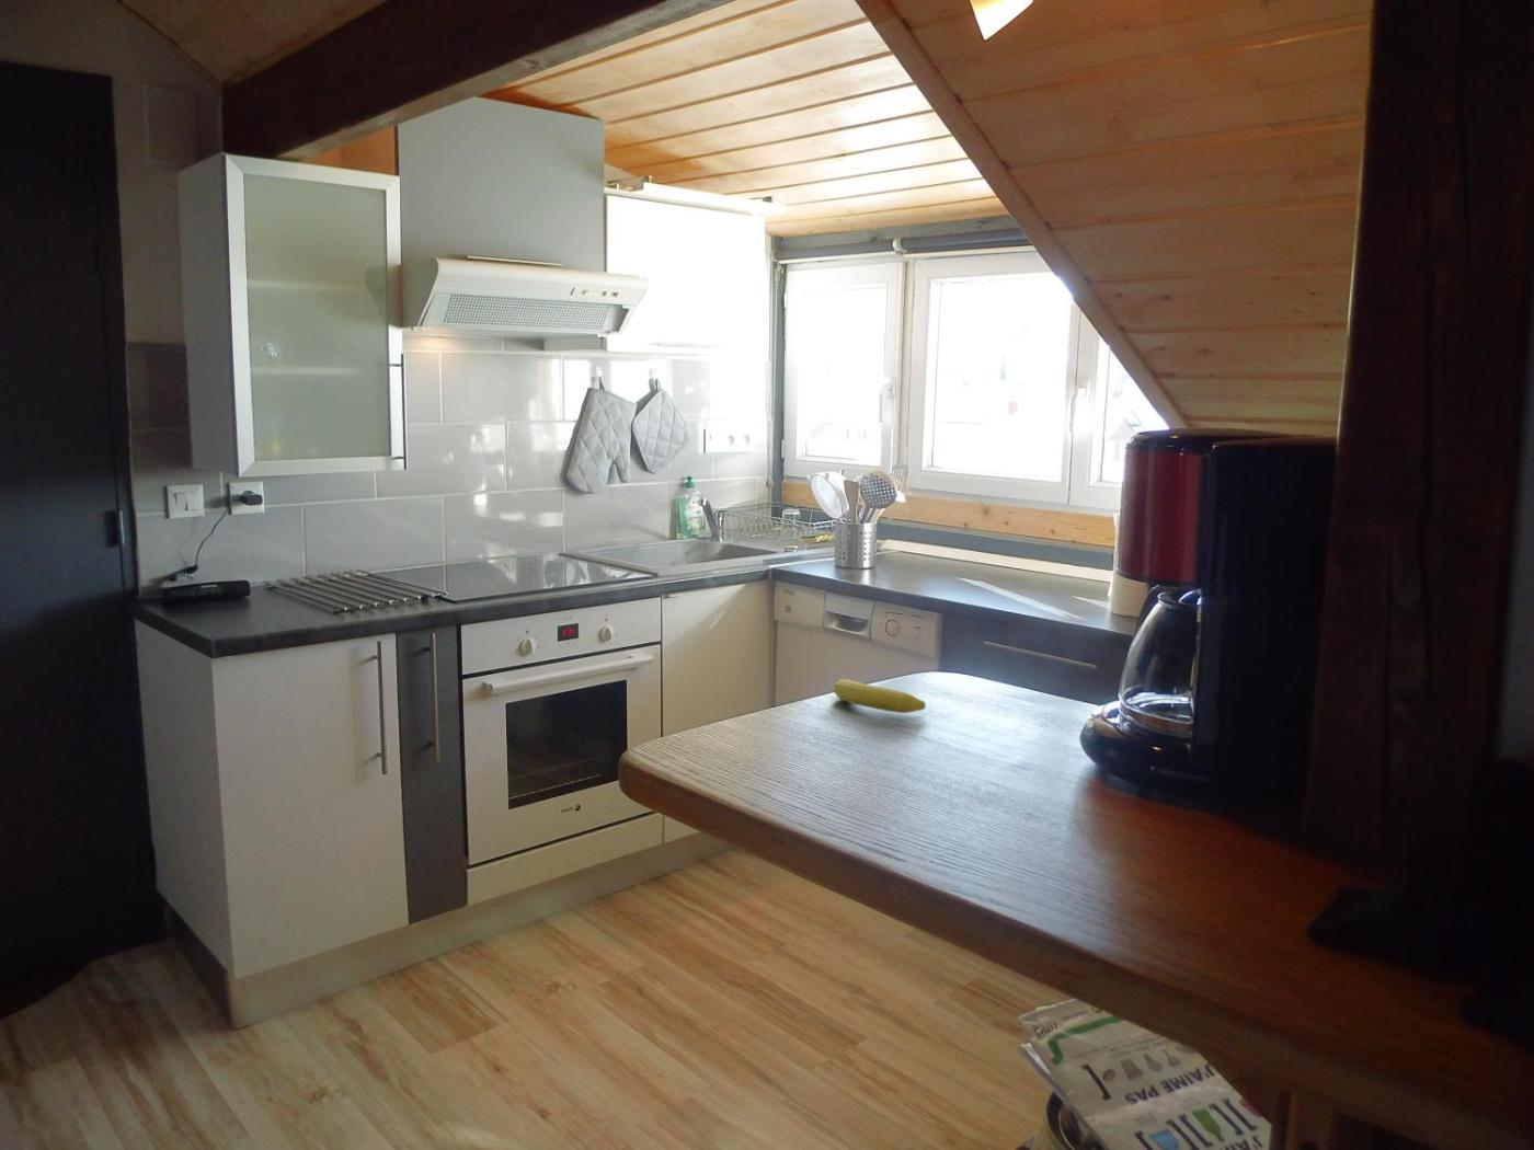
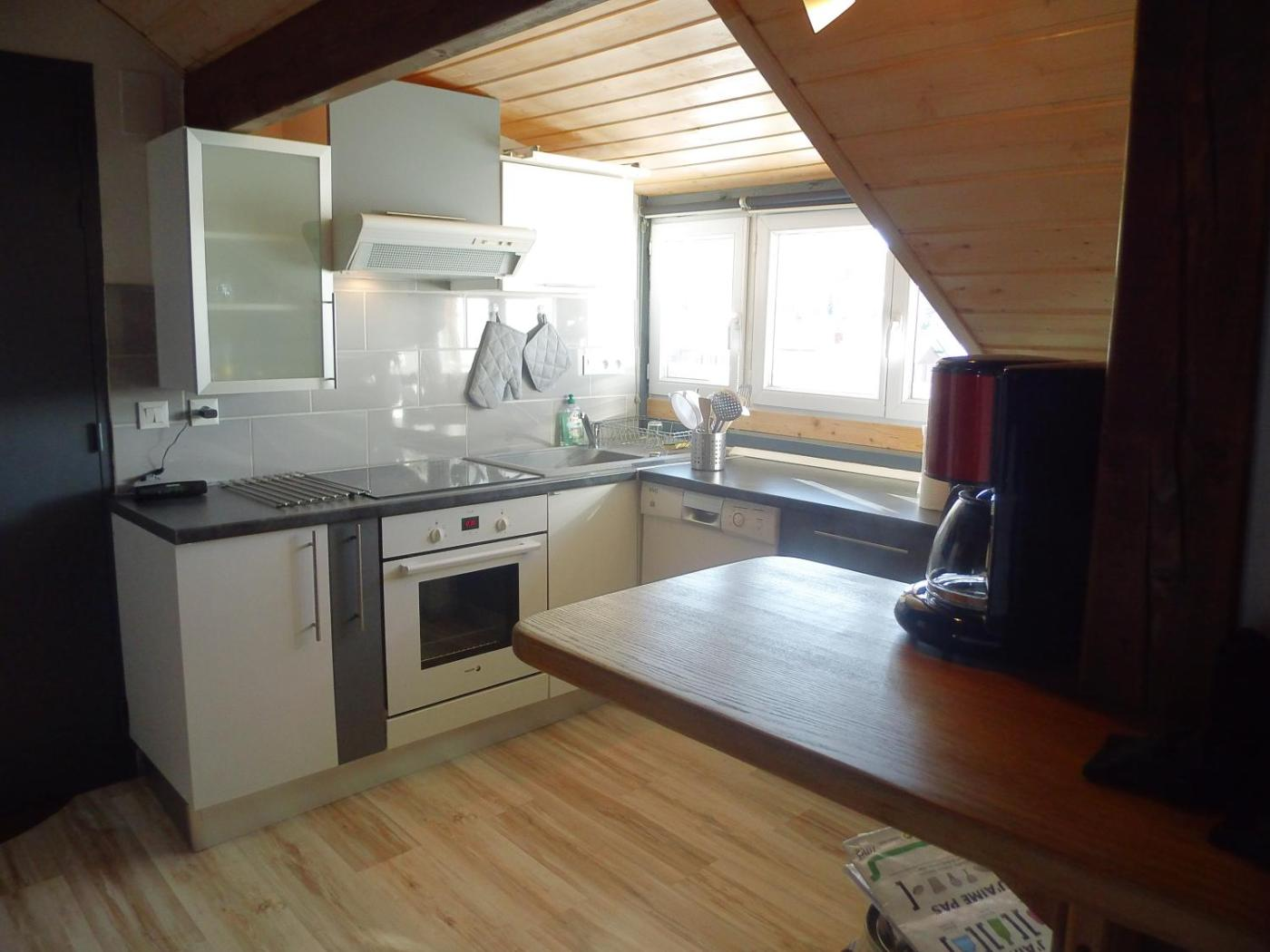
- fruit [832,678,926,714]
